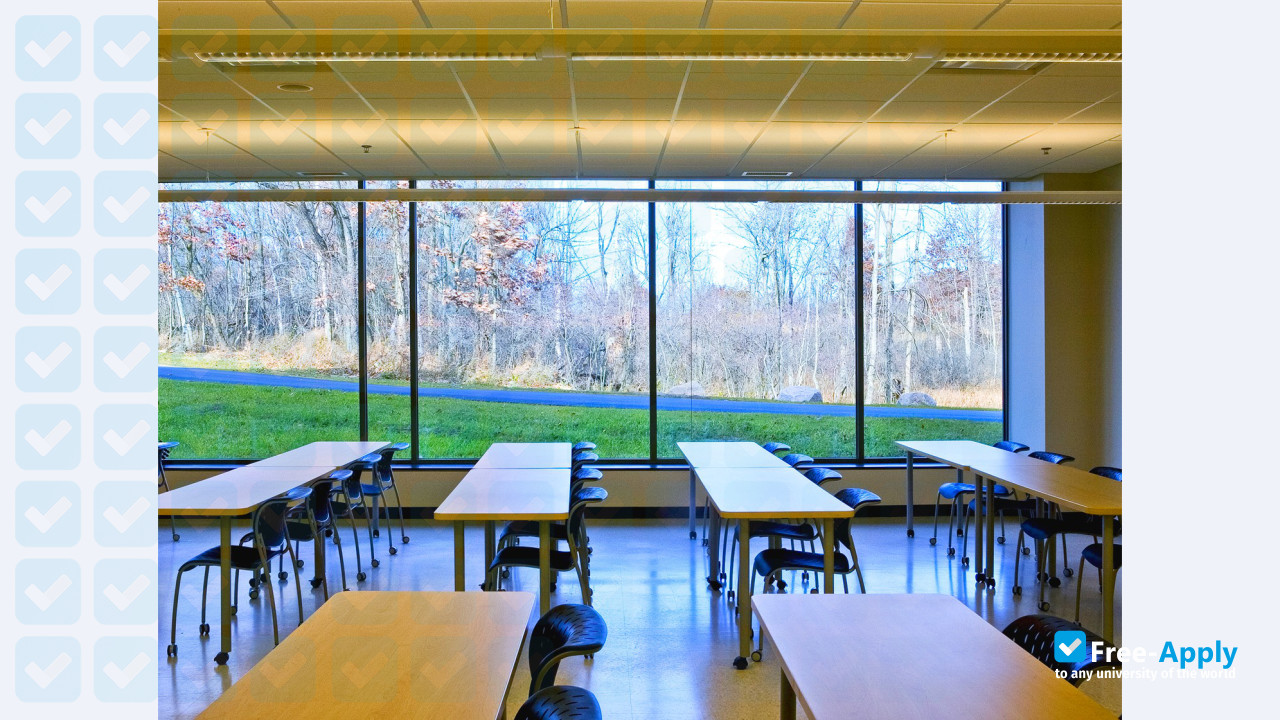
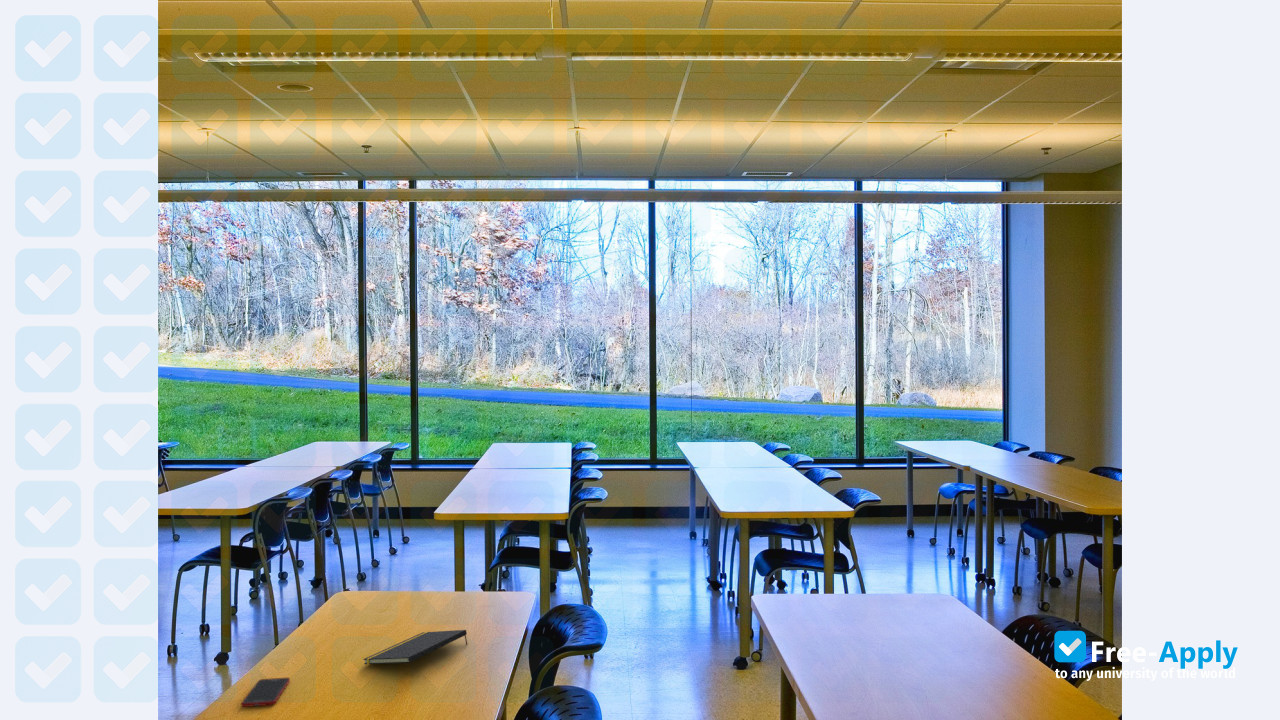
+ cell phone [240,677,291,708]
+ notepad [362,629,468,666]
